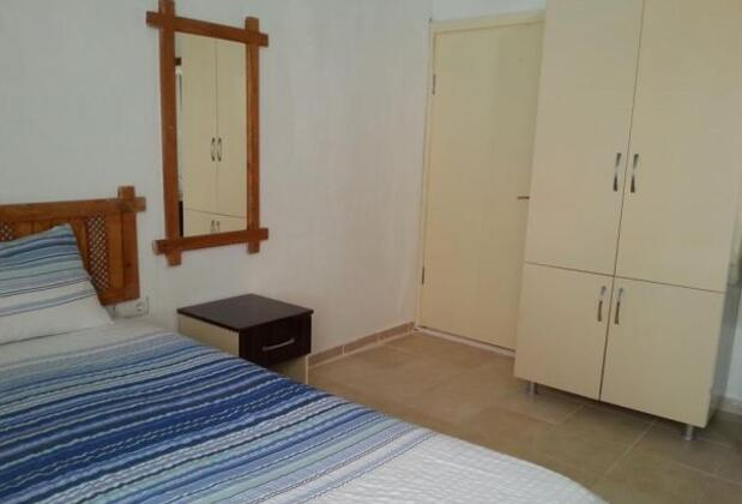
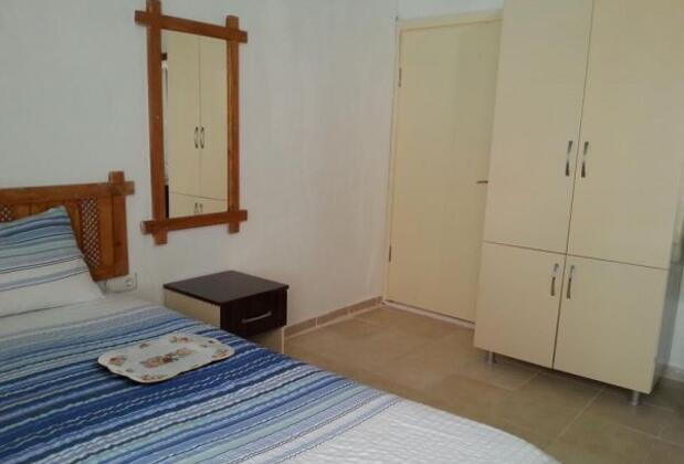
+ serving tray [96,333,235,383]
